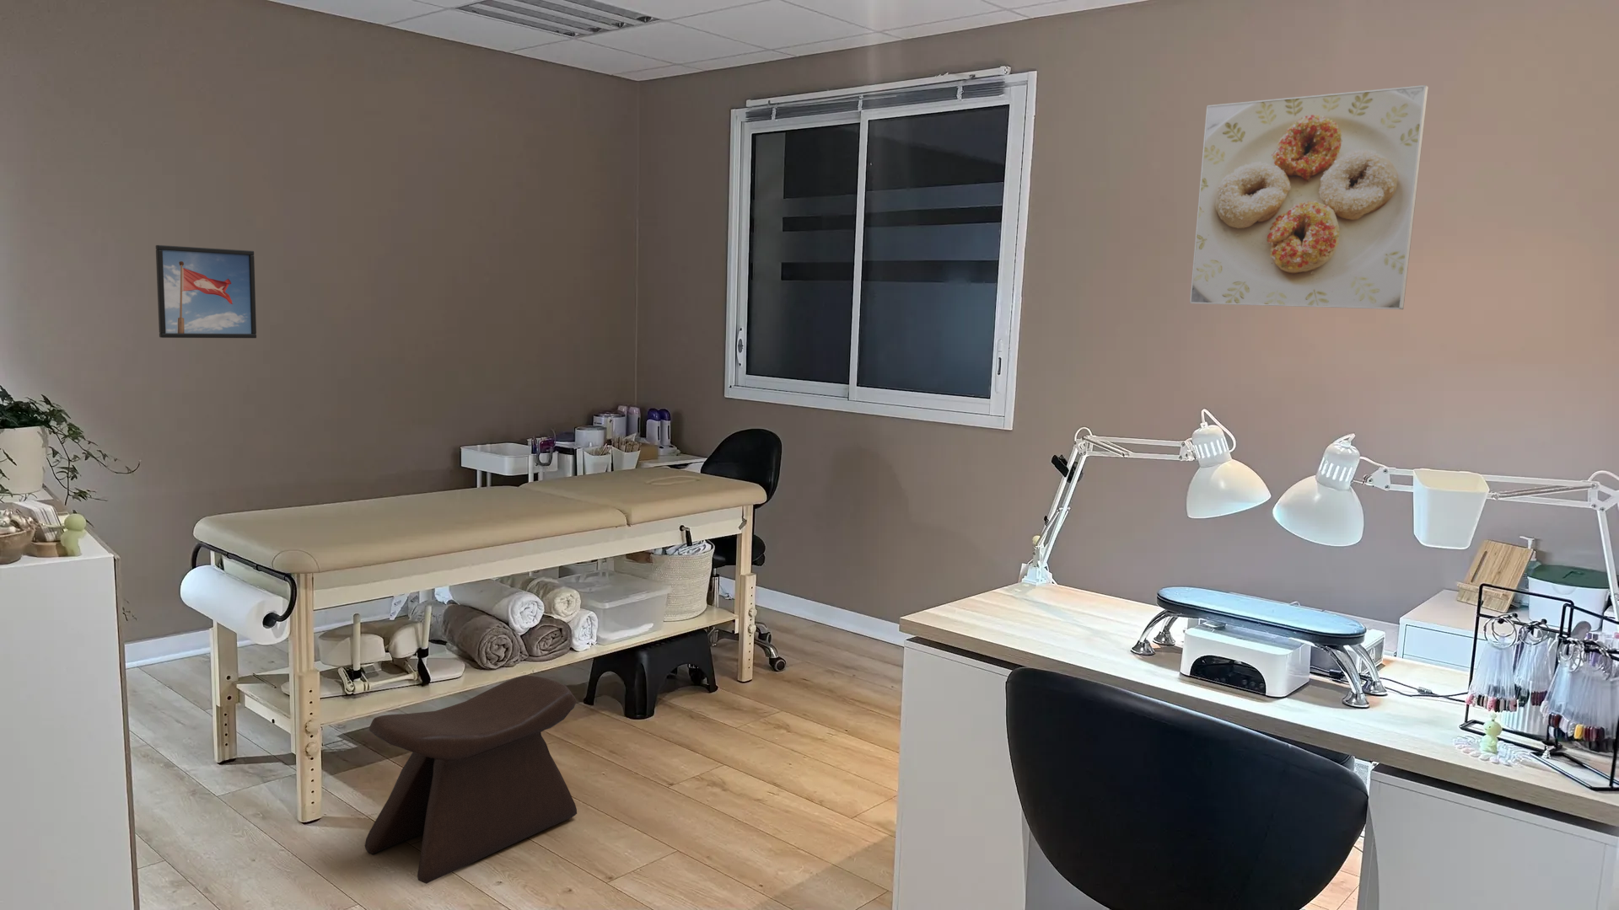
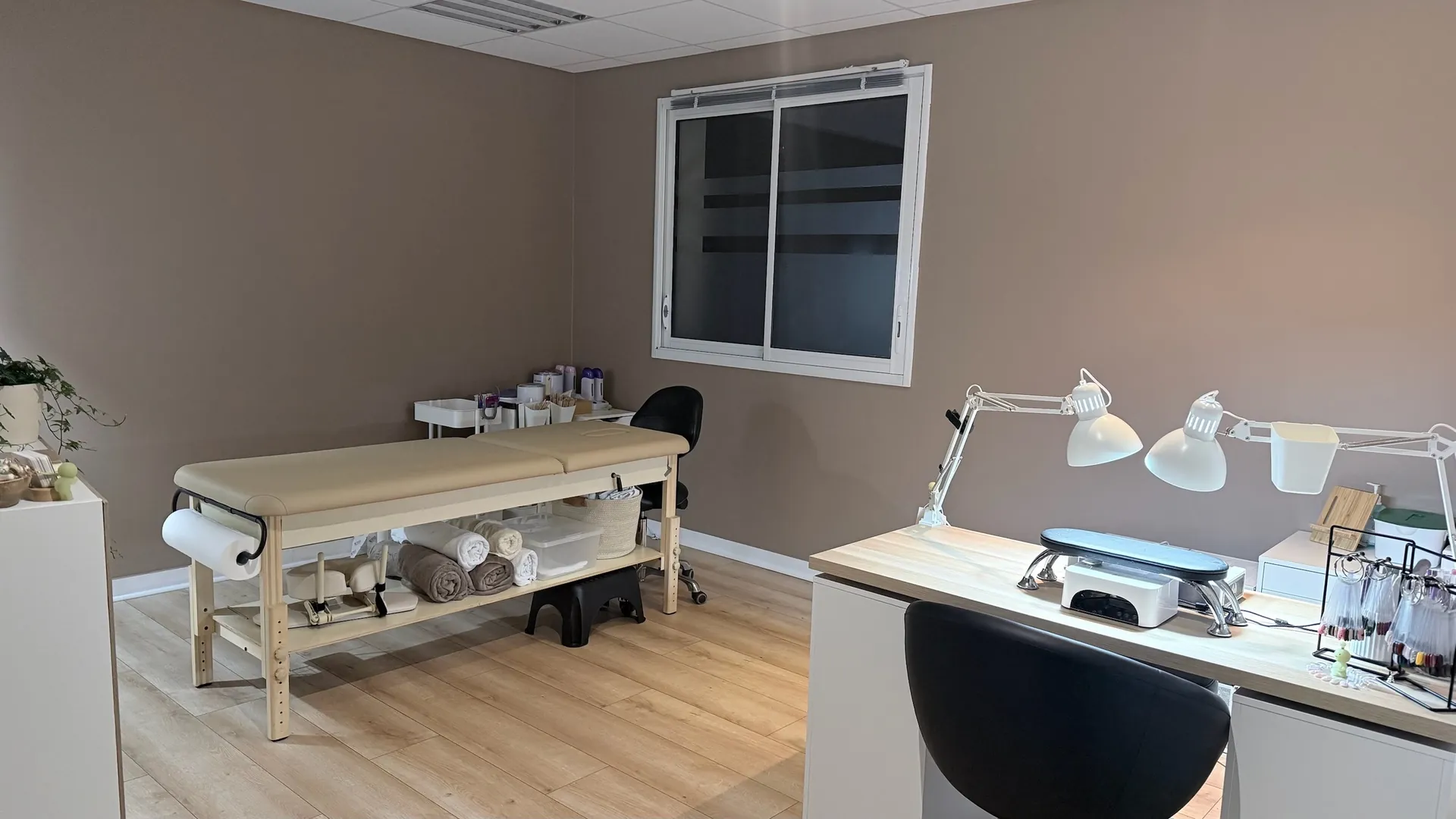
- stool [365,674,577,884]
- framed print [1189,84,1429,310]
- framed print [156,244,257,339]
